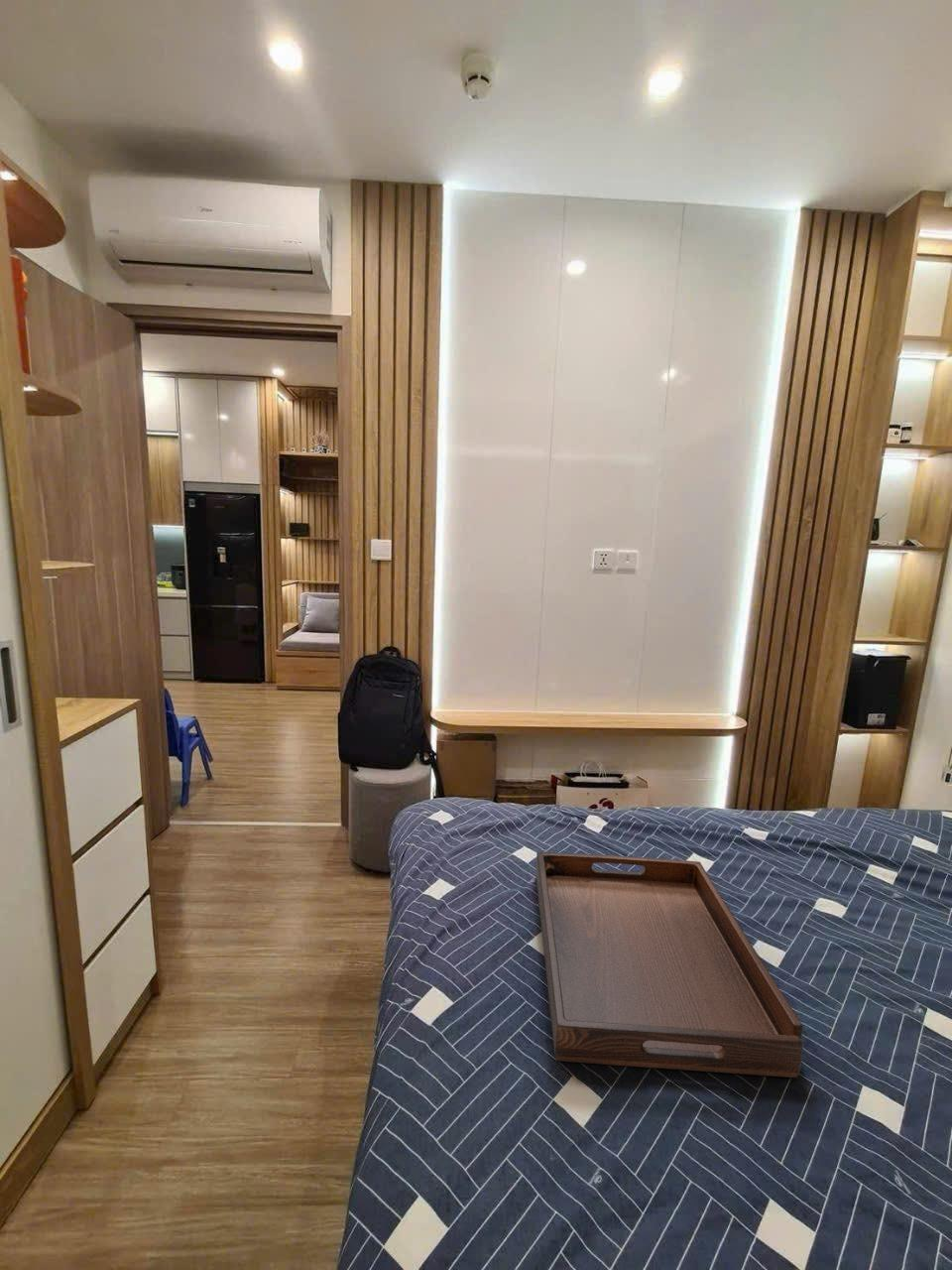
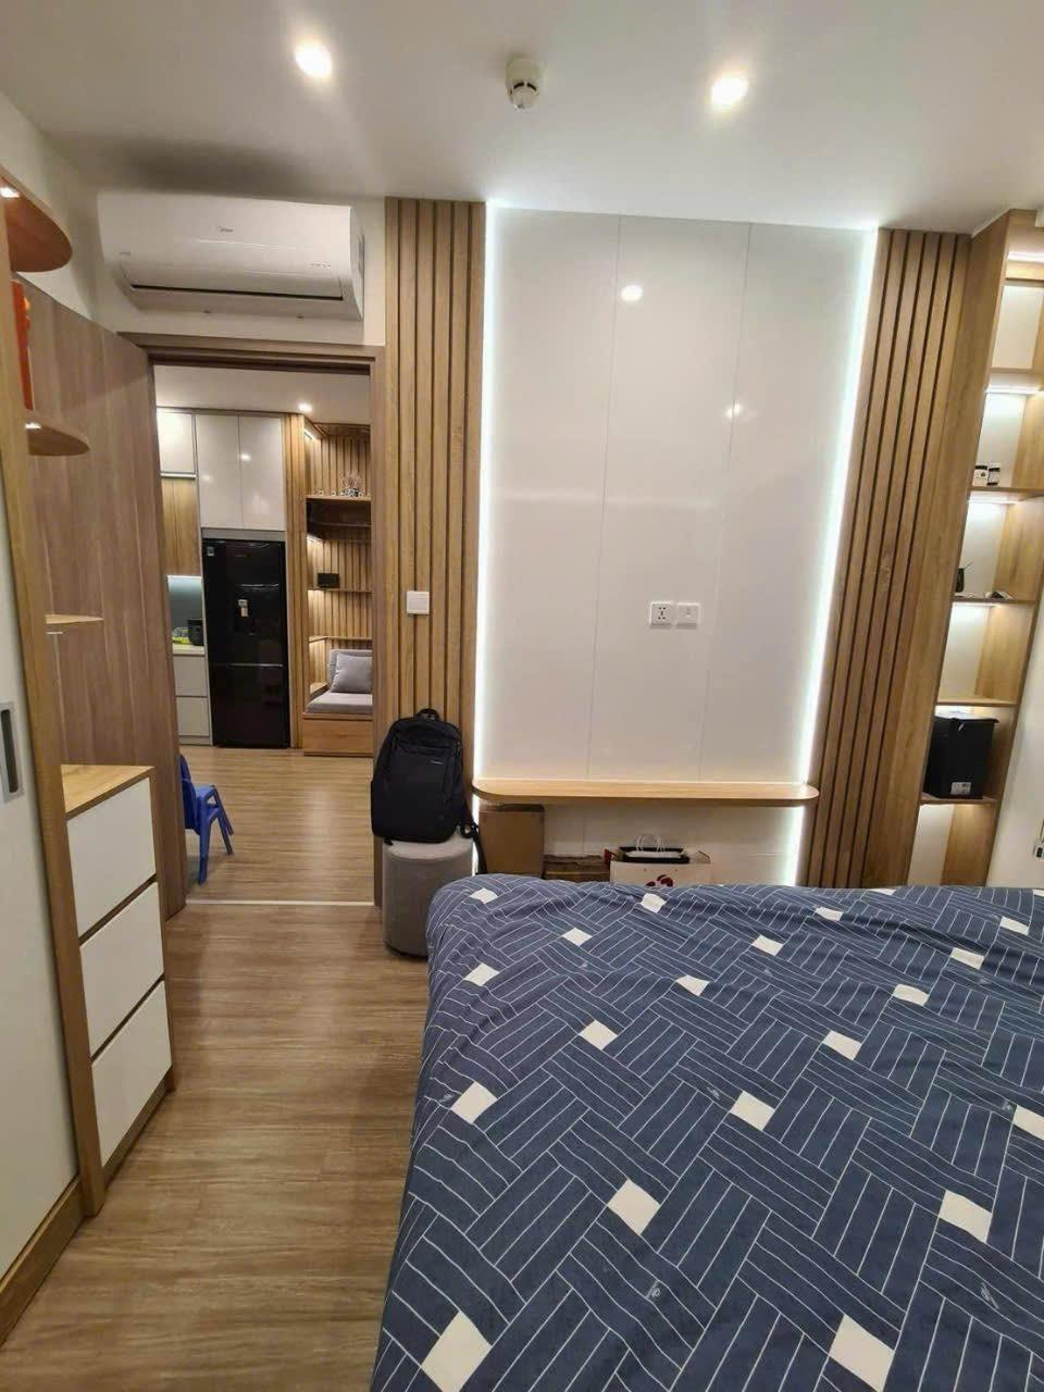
- serving tray [535,851,804,1079]
